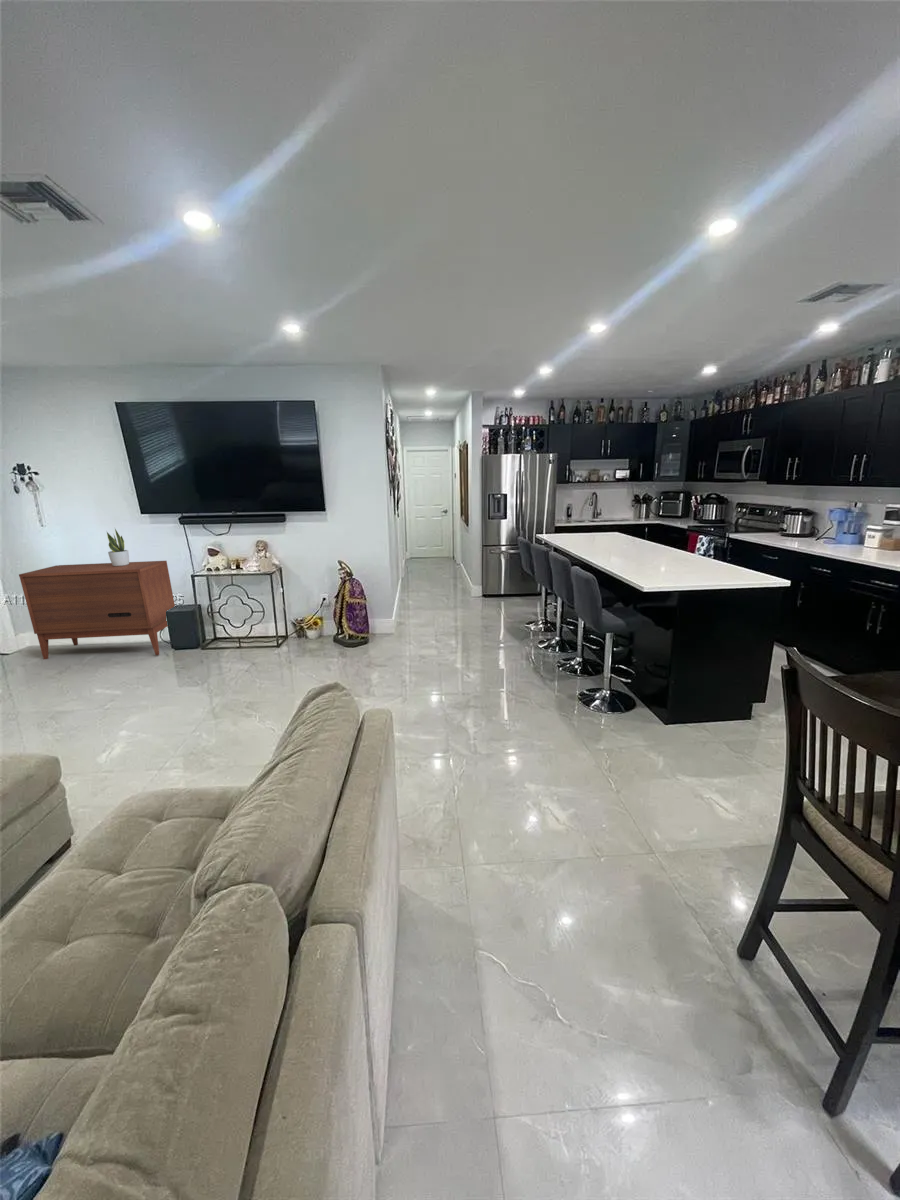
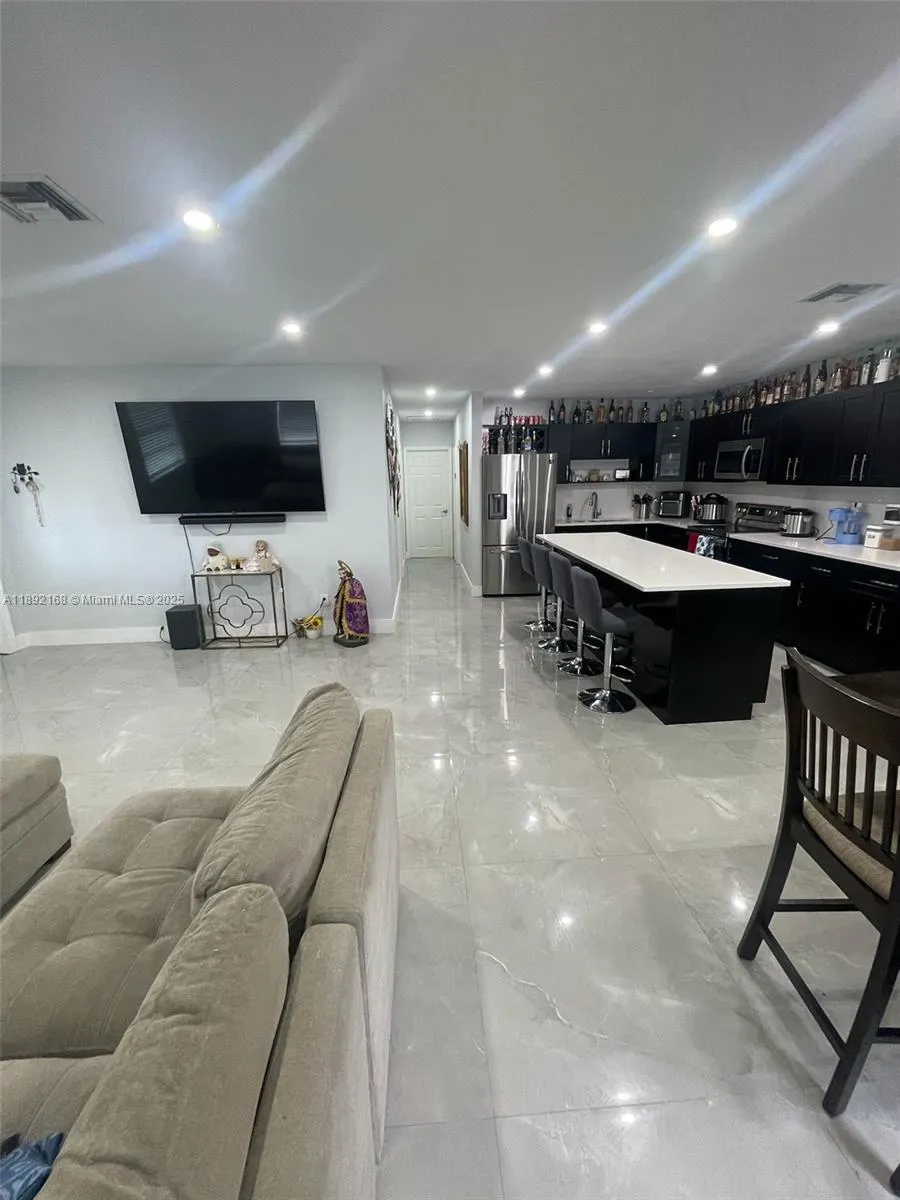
- dresser [18,560,176,660]
- potted plant [106,528,130,566]
